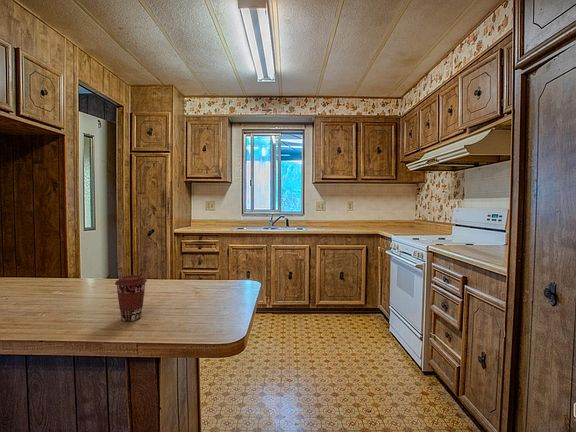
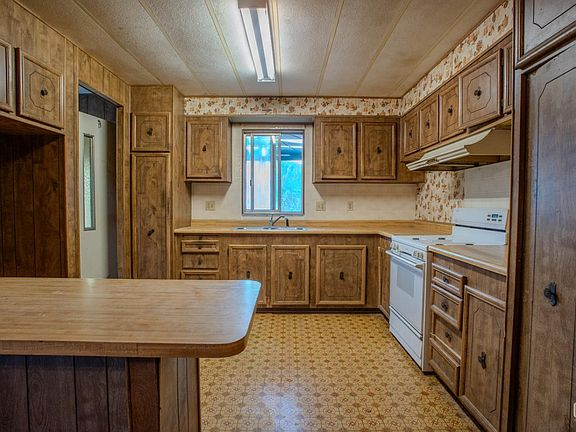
- coffee cup [114,274,148,322]
